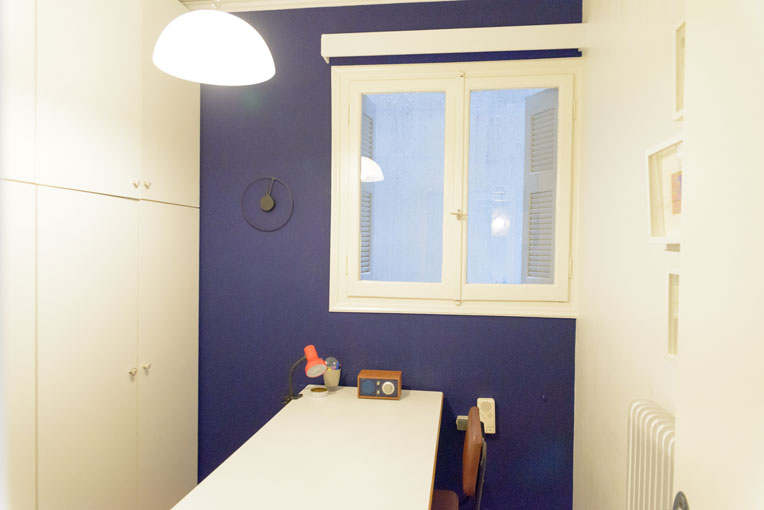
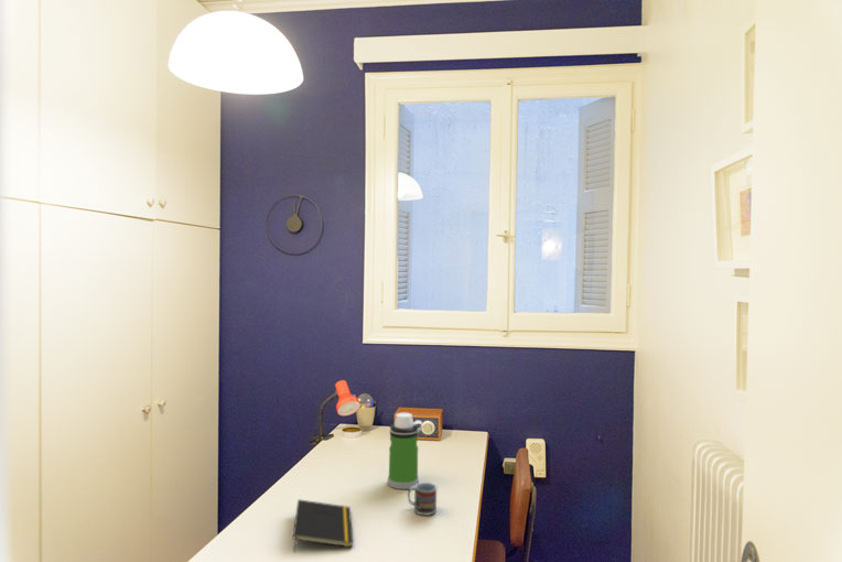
+ water bottle [387,412,424,490]
+ cup [407,482,438,517]
+ notepad [292,498,354,553]
